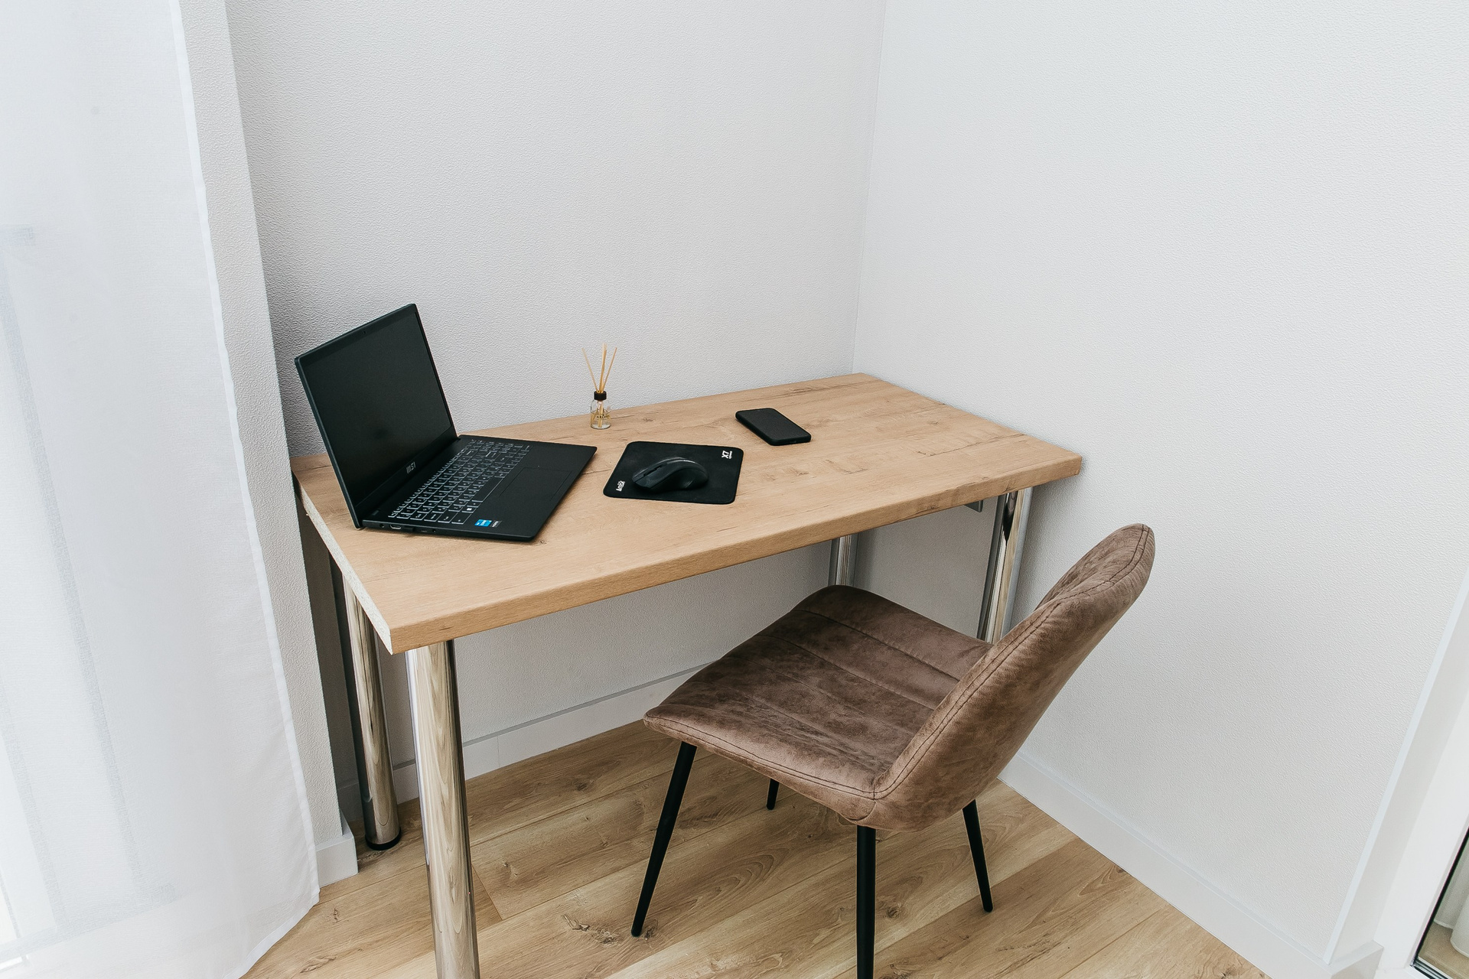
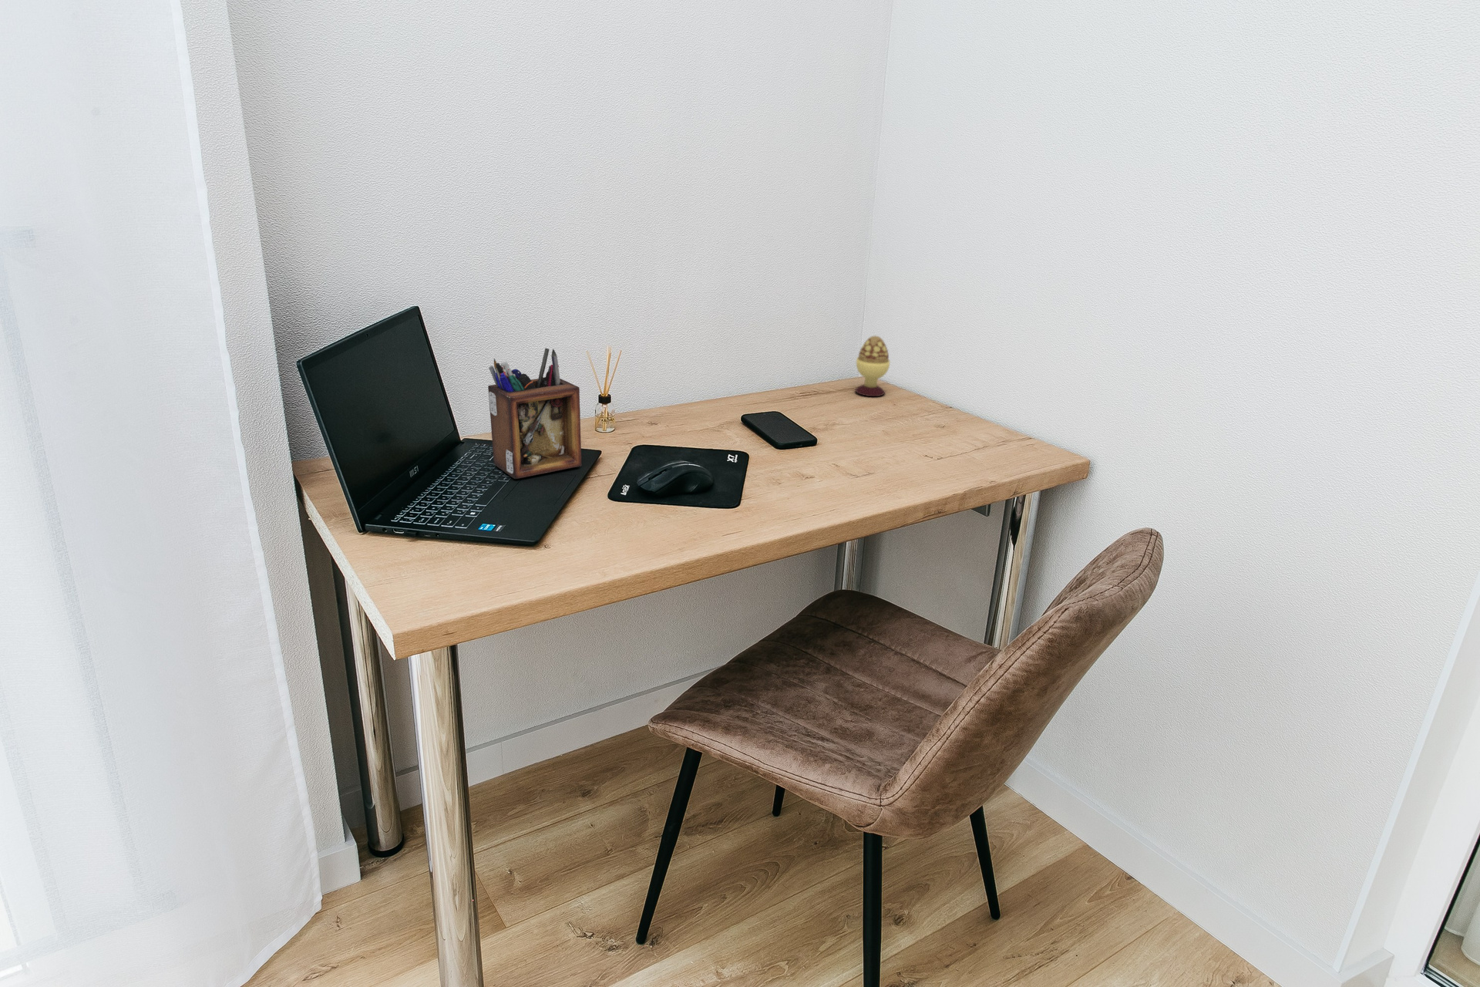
+ decorative egg [855,335,891,397]
+ desk organizer [487,348,581,479]
